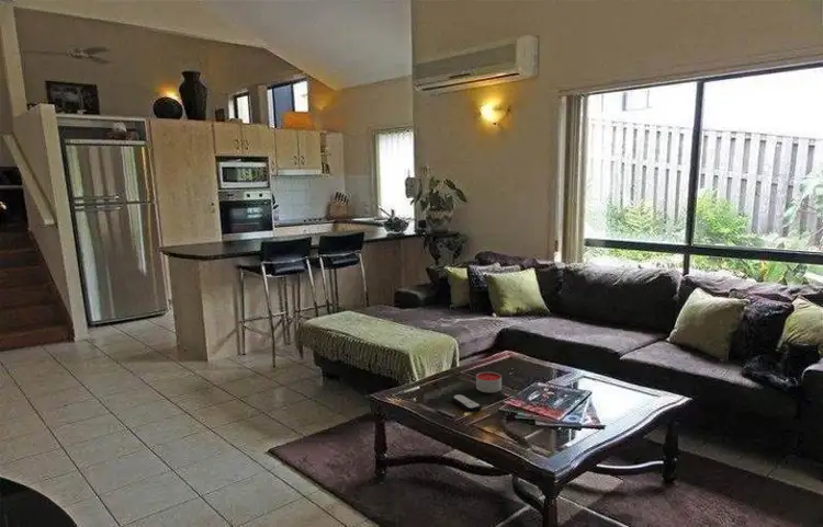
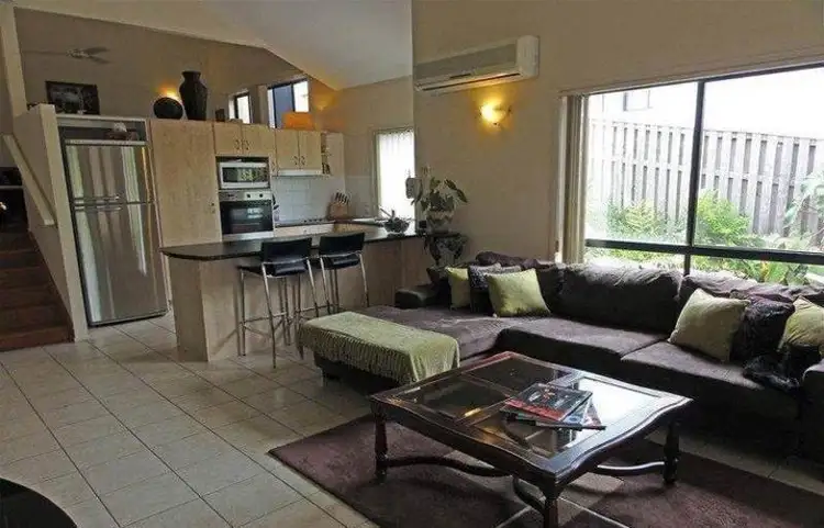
- candle [475,370,503,393]
- remote control [451,393,483,413]
